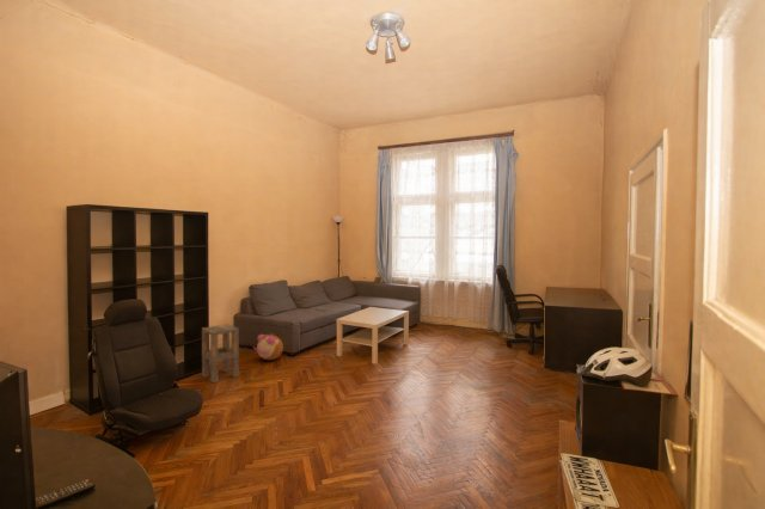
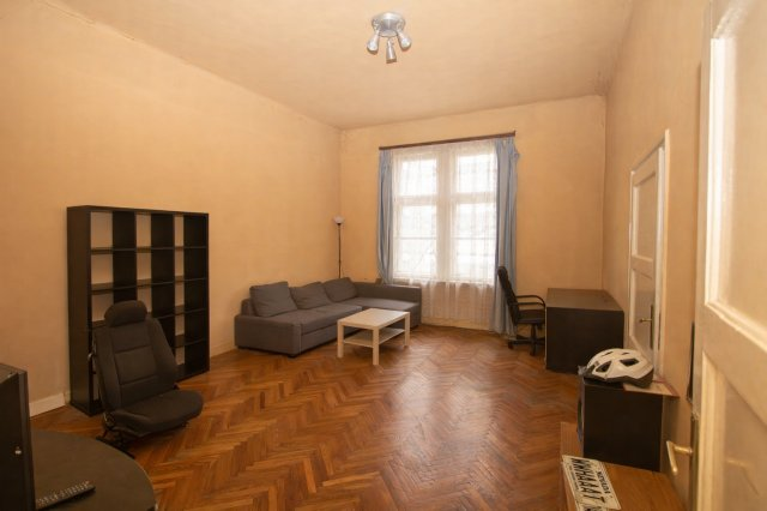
- plush toy [252,332,284,361]
- side table [201,323,240,385]
